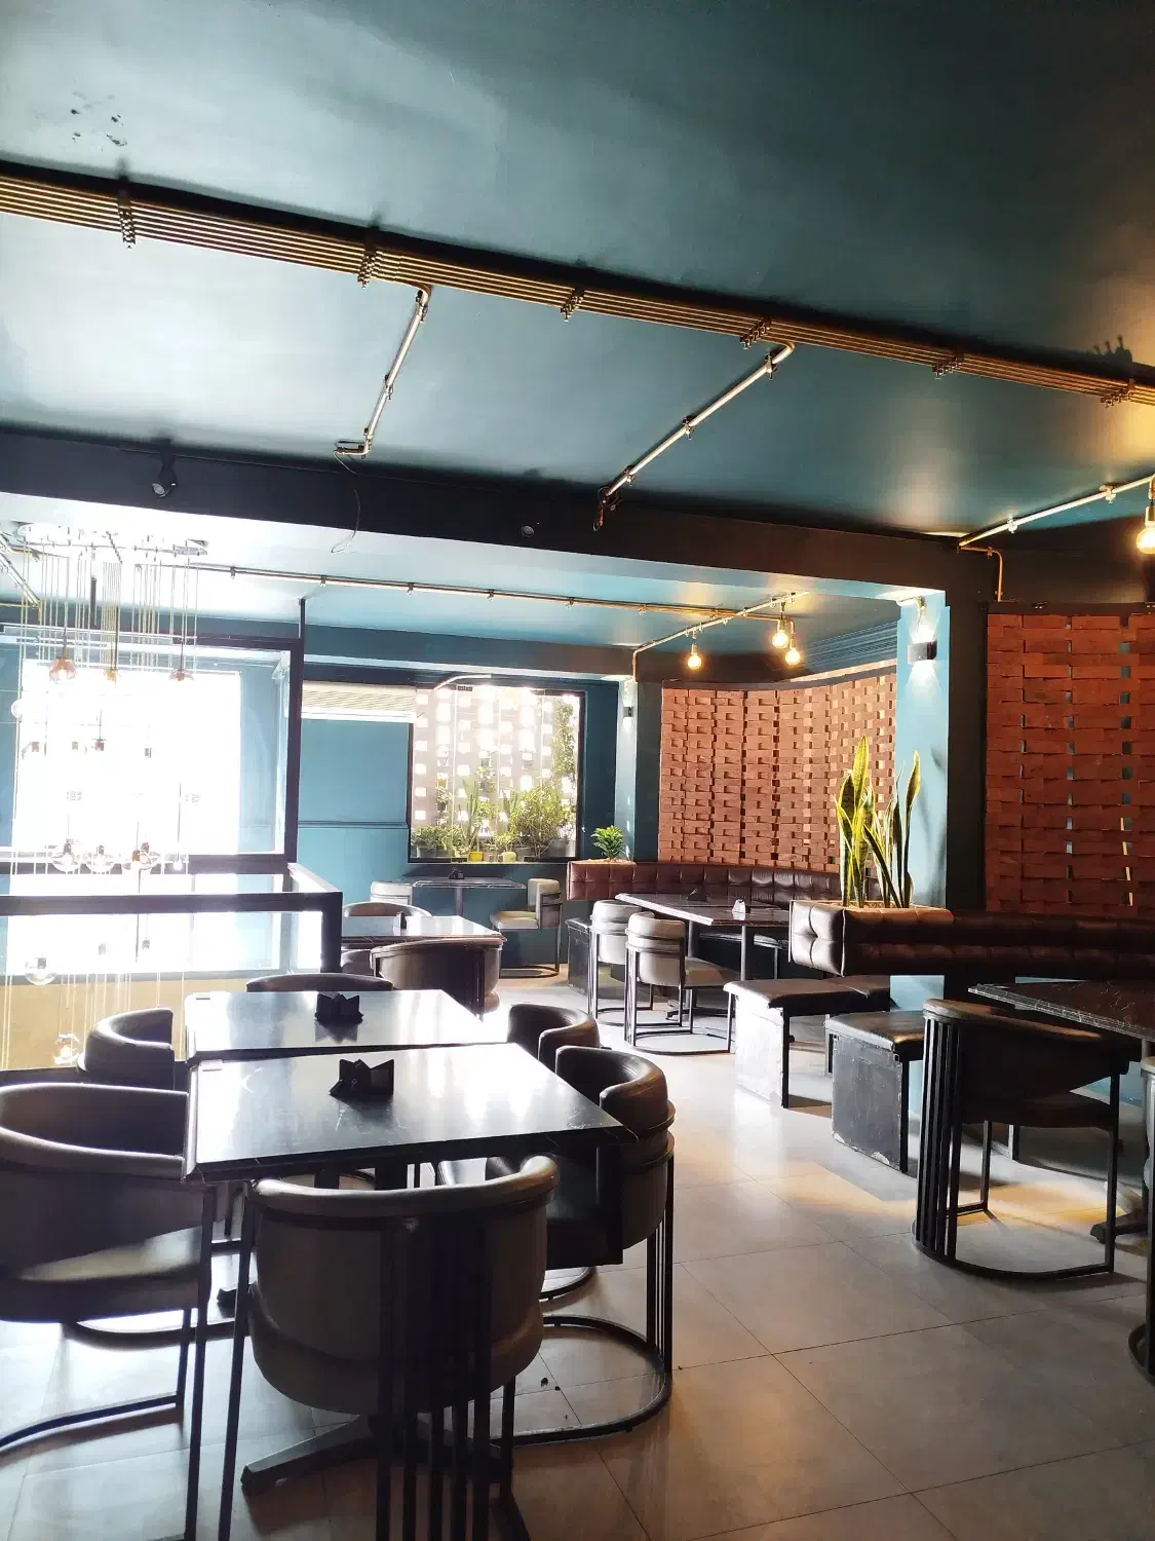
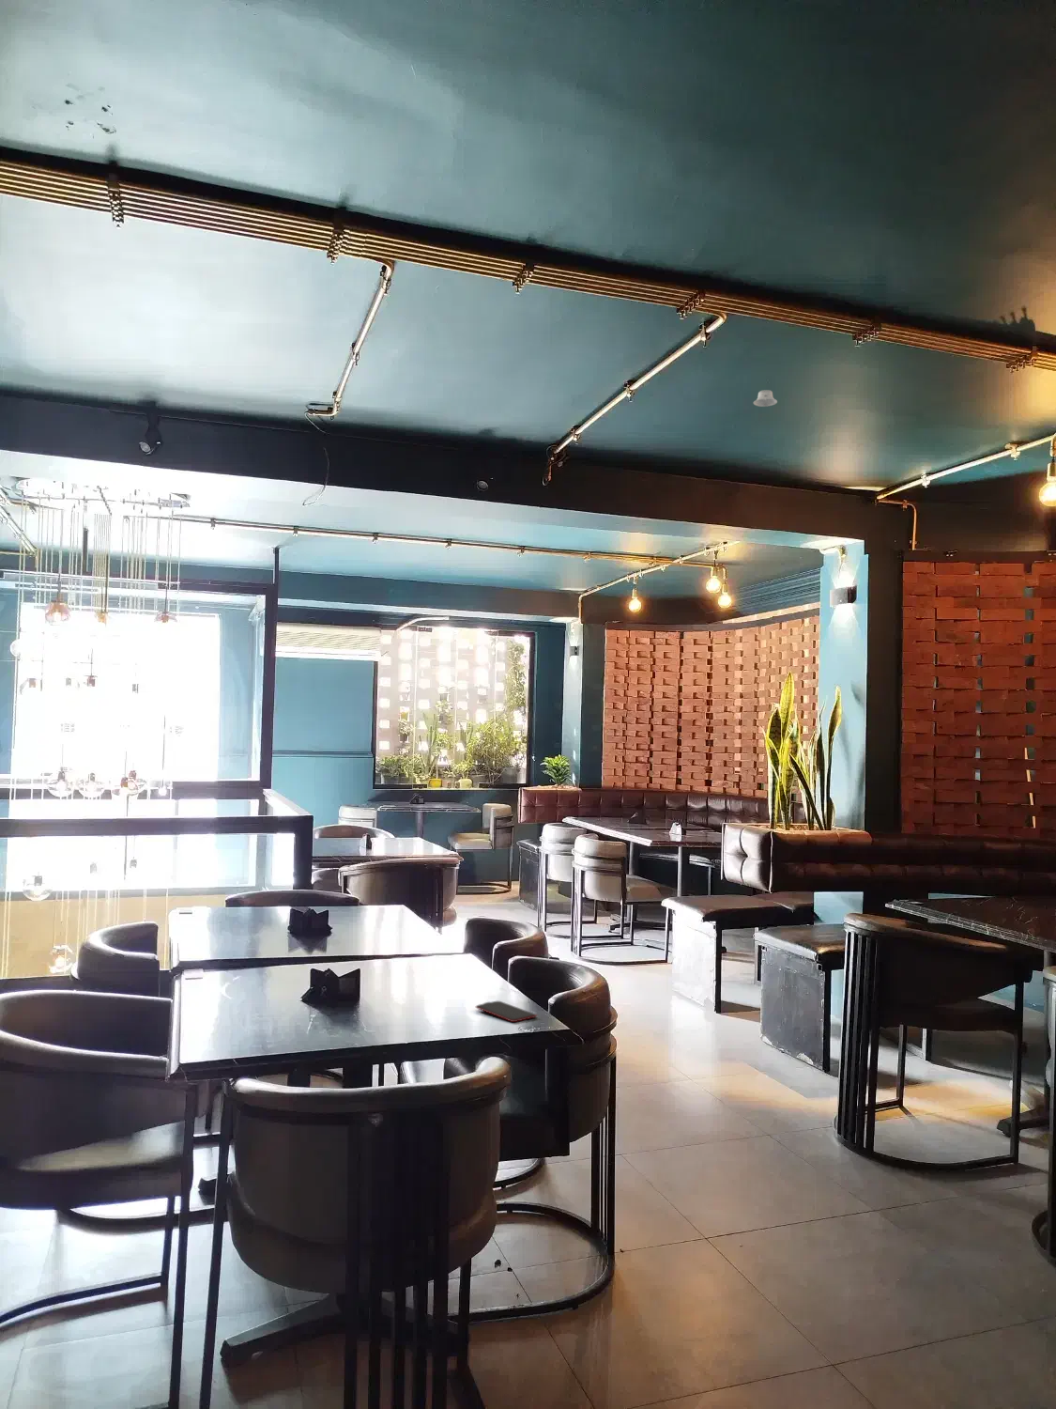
+ smartphone [475,1001,539,1023]
+ recessed light [753,389,779,407]
